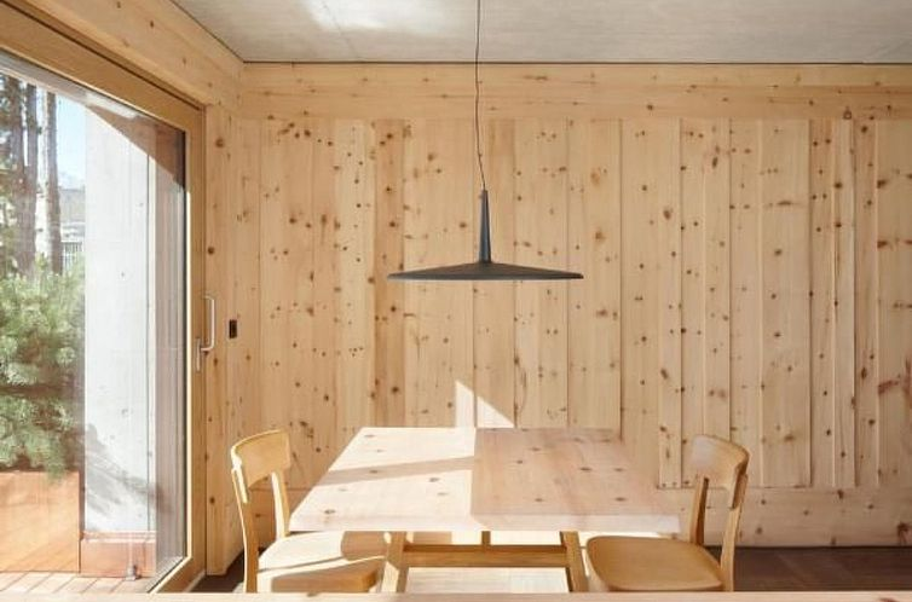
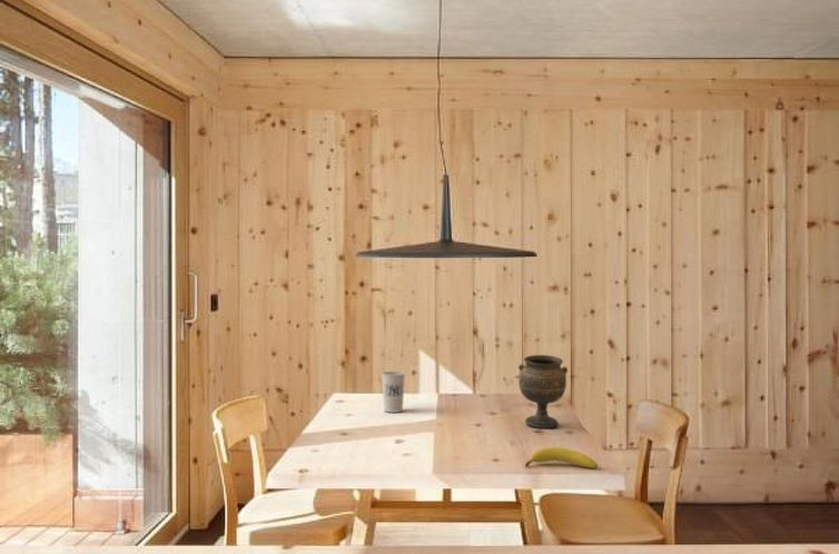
+ cup [381,370,406,414]
+ goblet [517,354,569,429]
+ fruit [524,446,599,469]
